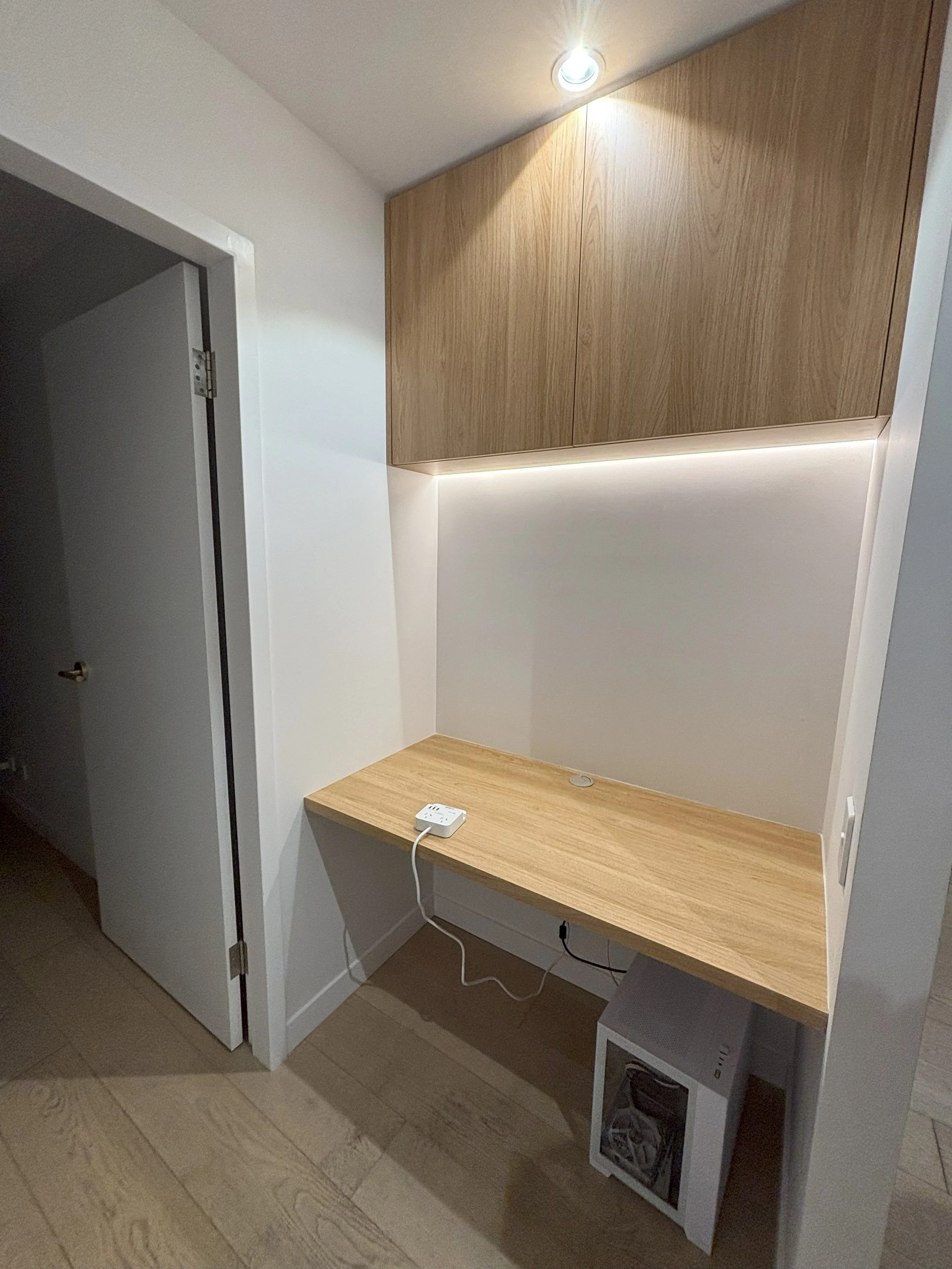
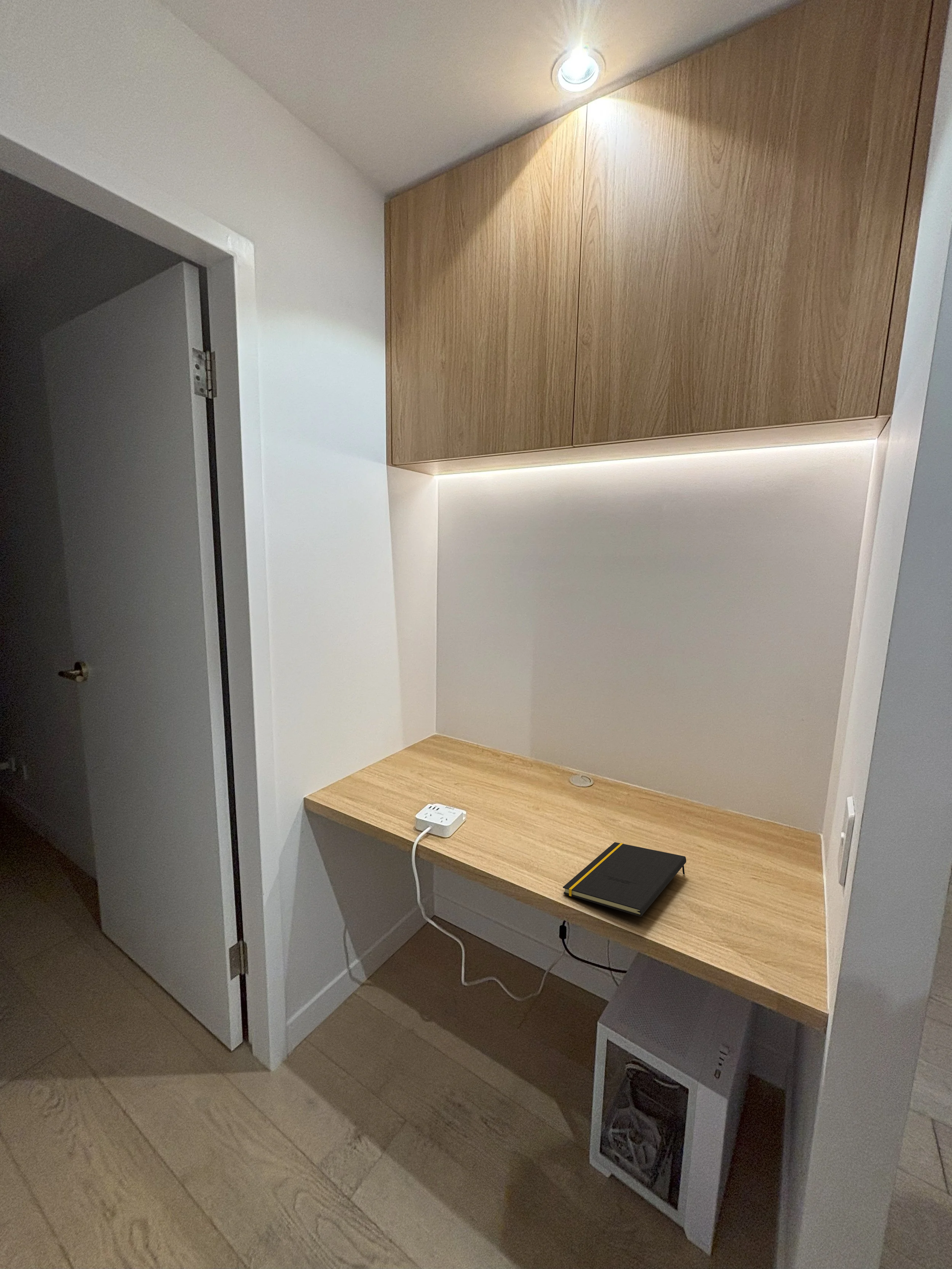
+ notepad [562,842,687,917]
